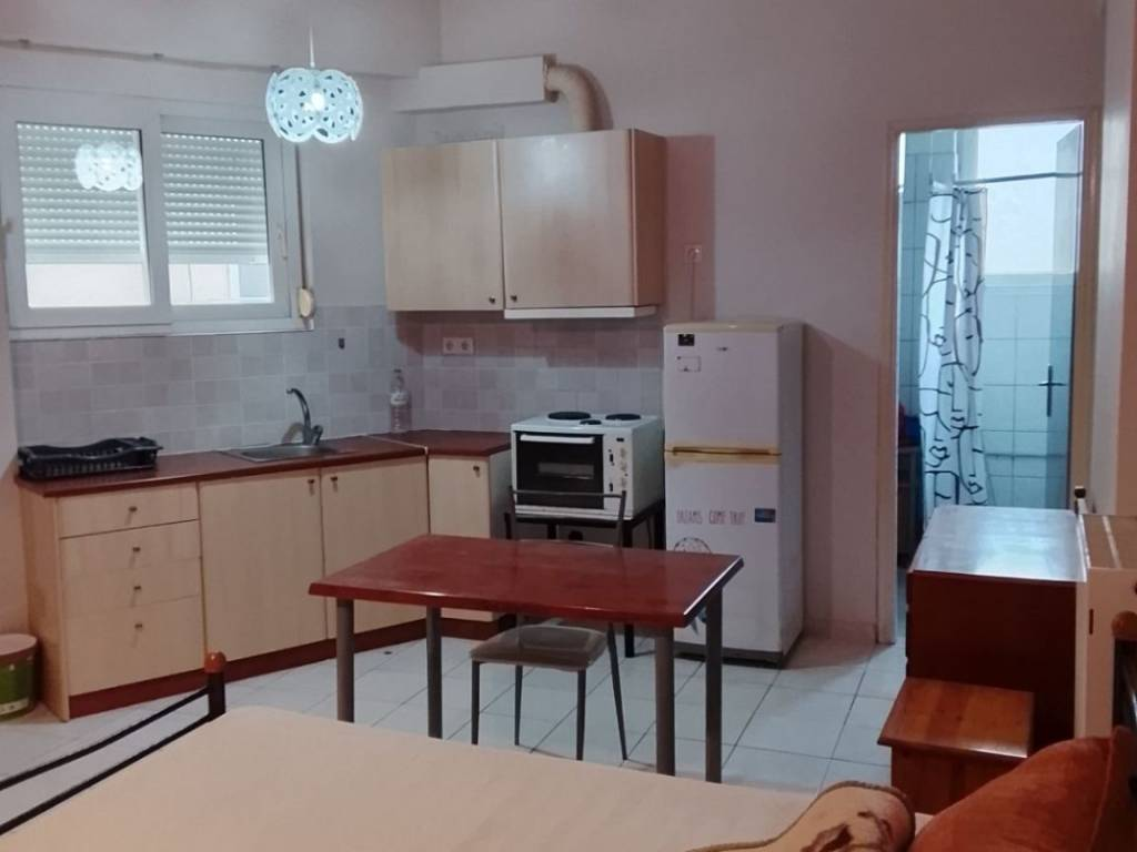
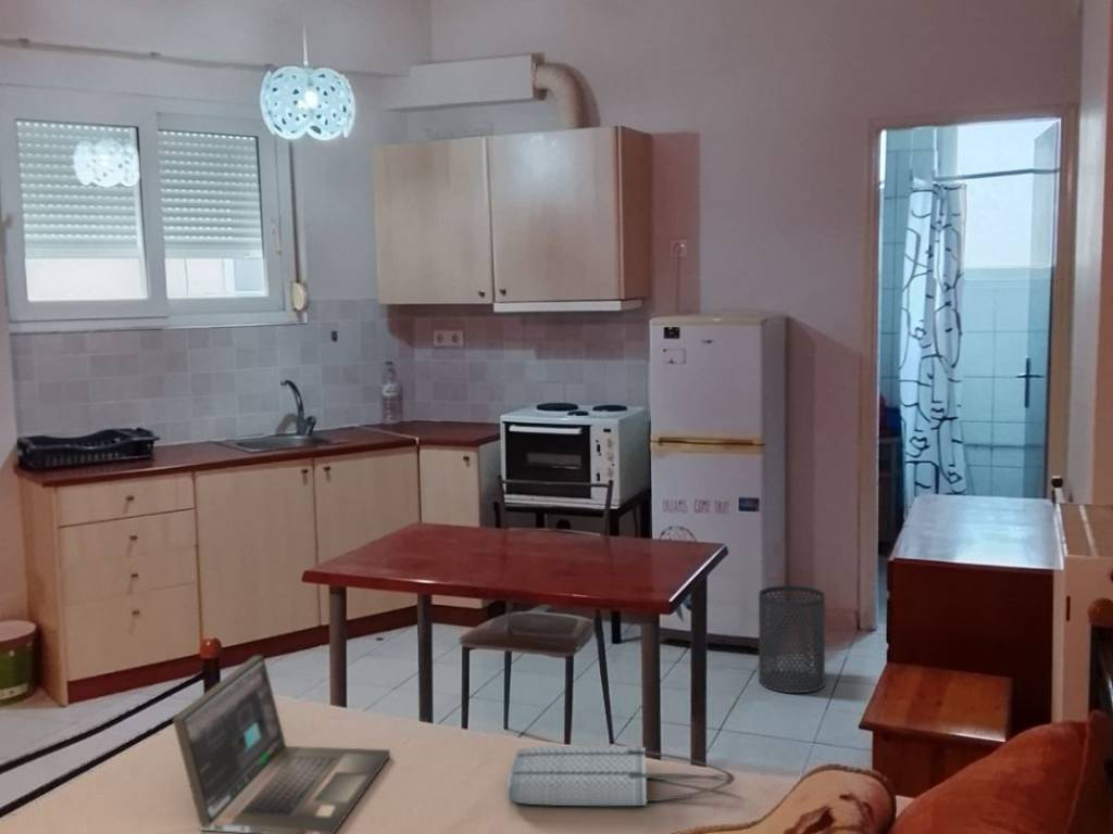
+ laptop [171,655,391,834]
+ trash can [758,584,826,694]
+ tote bag [505,745,736,807]
